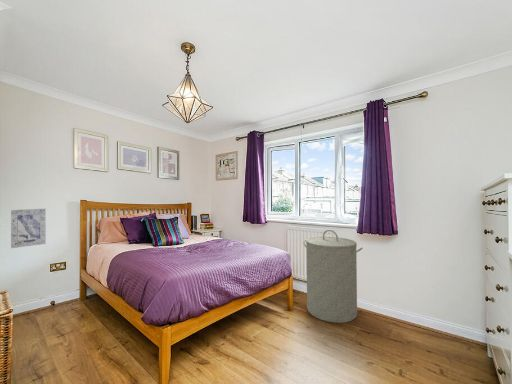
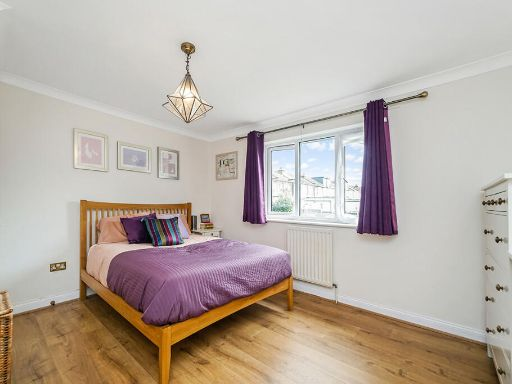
- laundry hamper [302,229,364,324]
- wall art [10,208,47,249]
